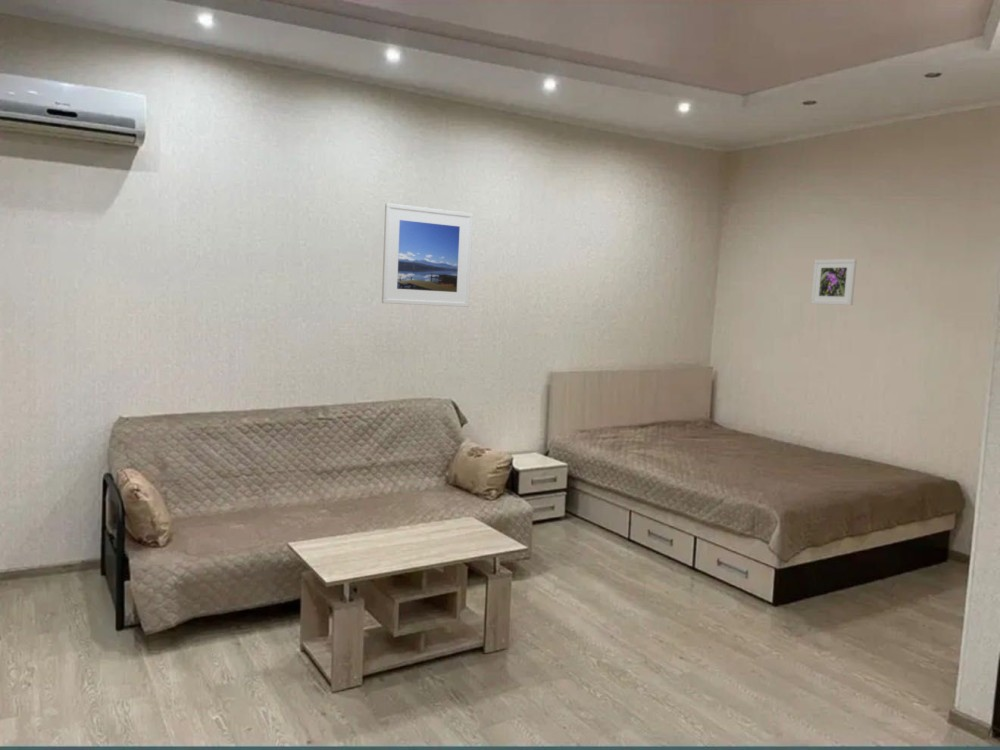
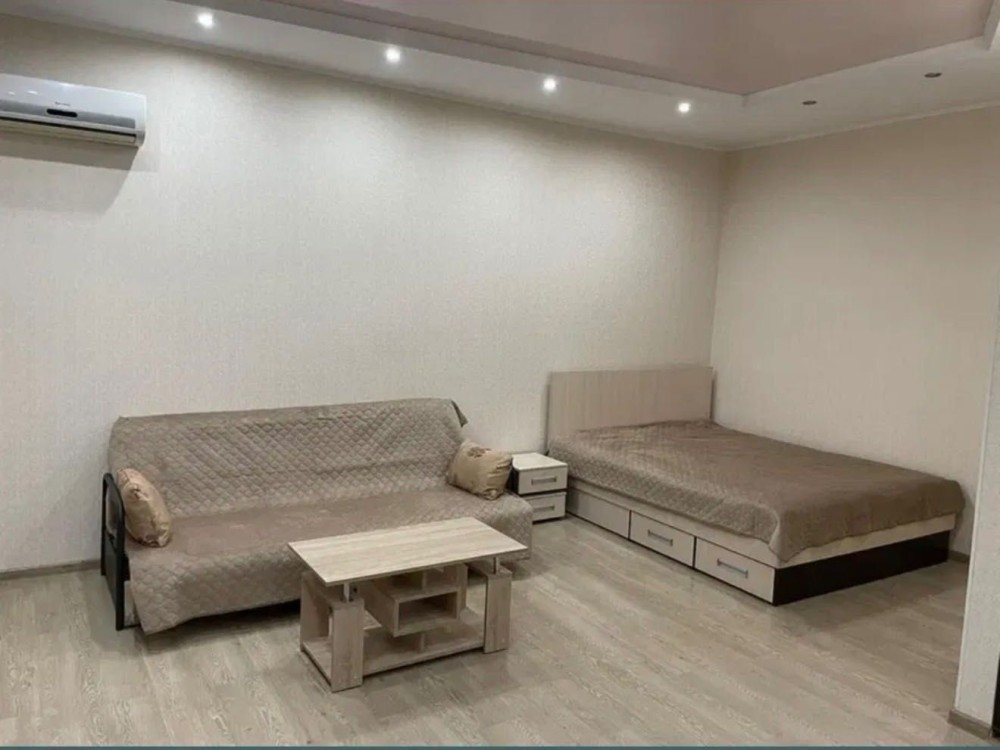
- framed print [810,258,858,306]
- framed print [381,202,474,308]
